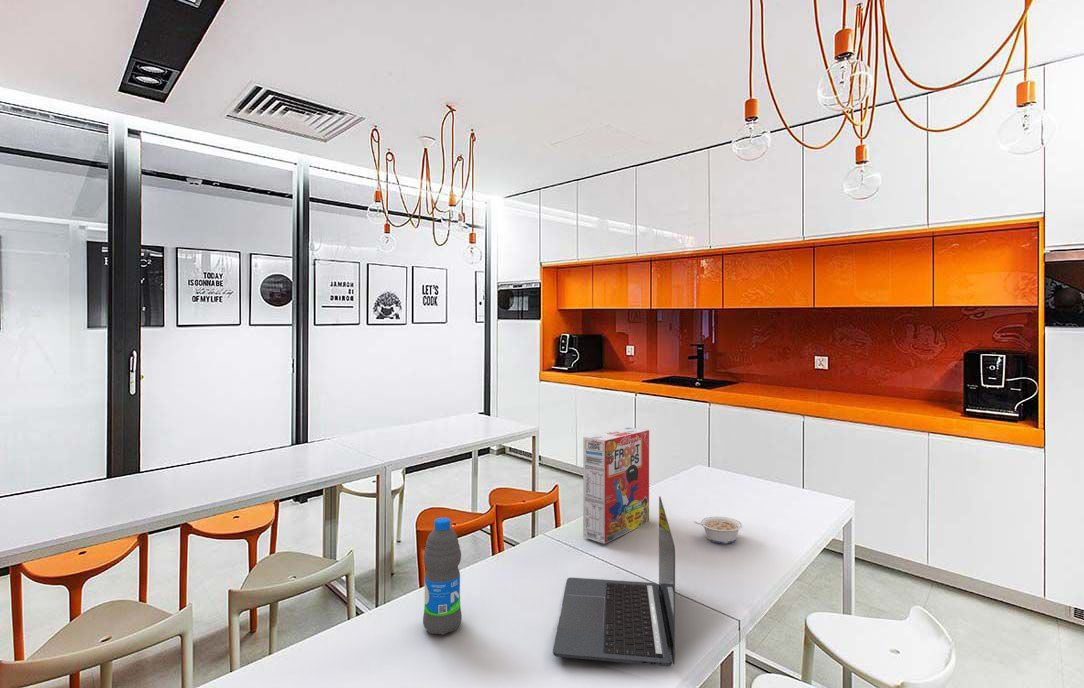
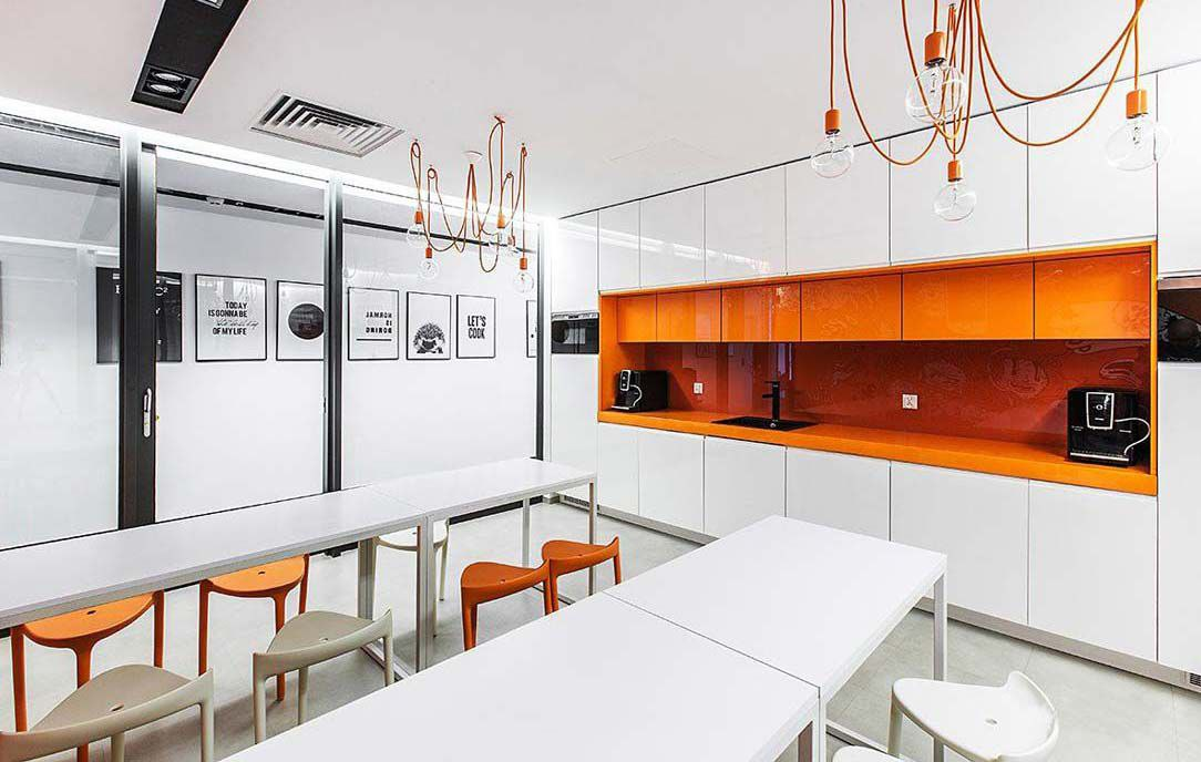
- legume [694,516,743,544]
- water bottle [422,517,463,636]
- laptop [552,495,676,667]
- cereal box [582,426,650,545]
